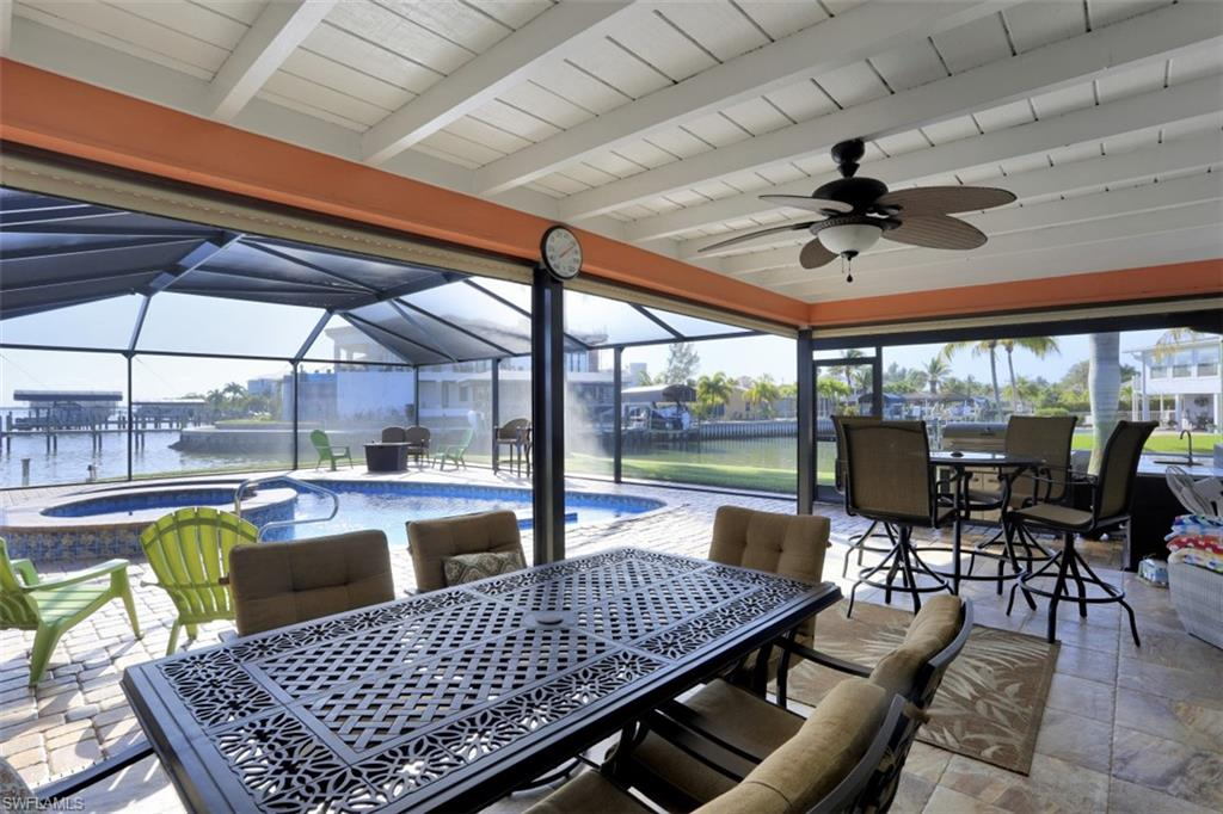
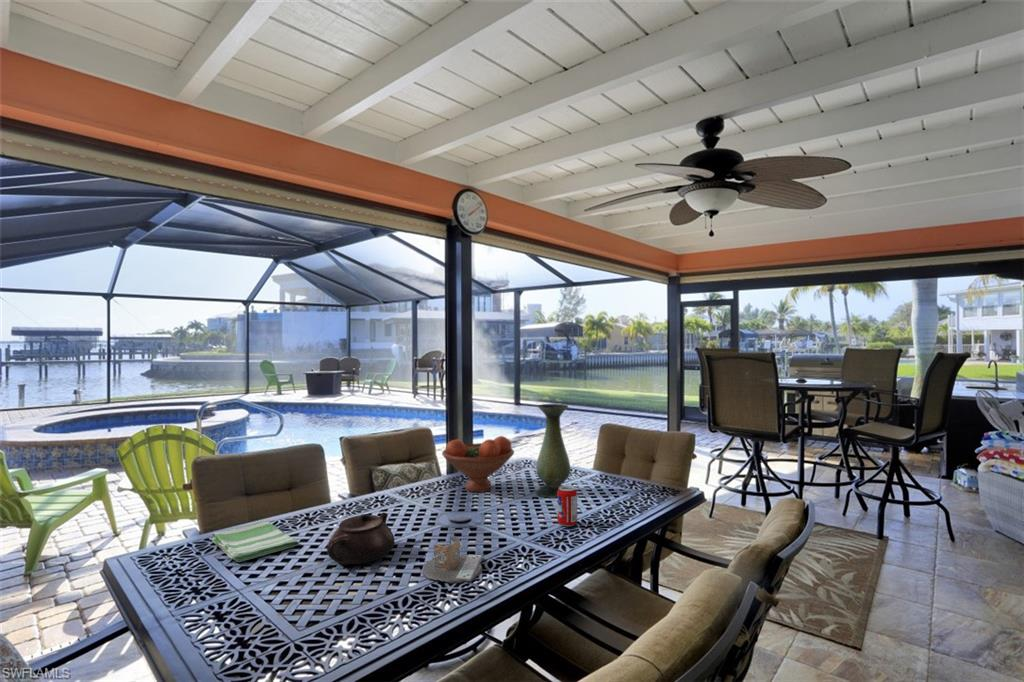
+ teapot [326,511,395,566]
+ dish towel [210,519,300,563]
+ napkin holder [422,534,483,584]
+ vase [535,403,571,499]
+ fruit bowl [441,435,515,493]
+ beverage can [557,485,578,528]
